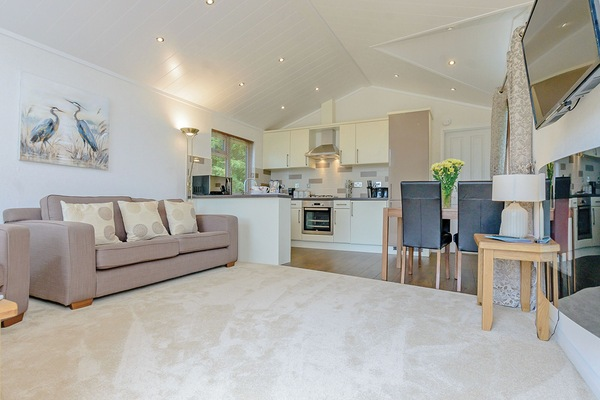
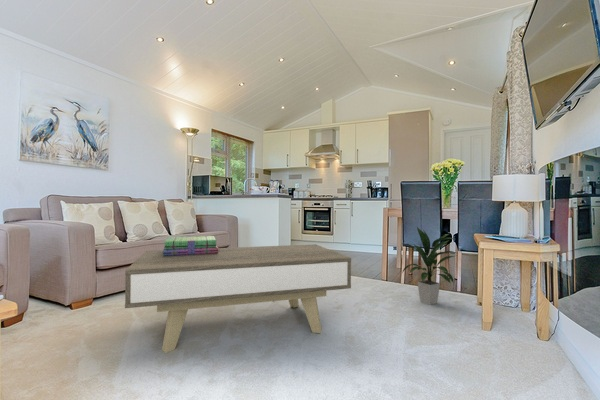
+ coffee table [124,243,352,354]
+ indoor plant [401,226,457,305]
+ stack of books [163,235,219,256]
